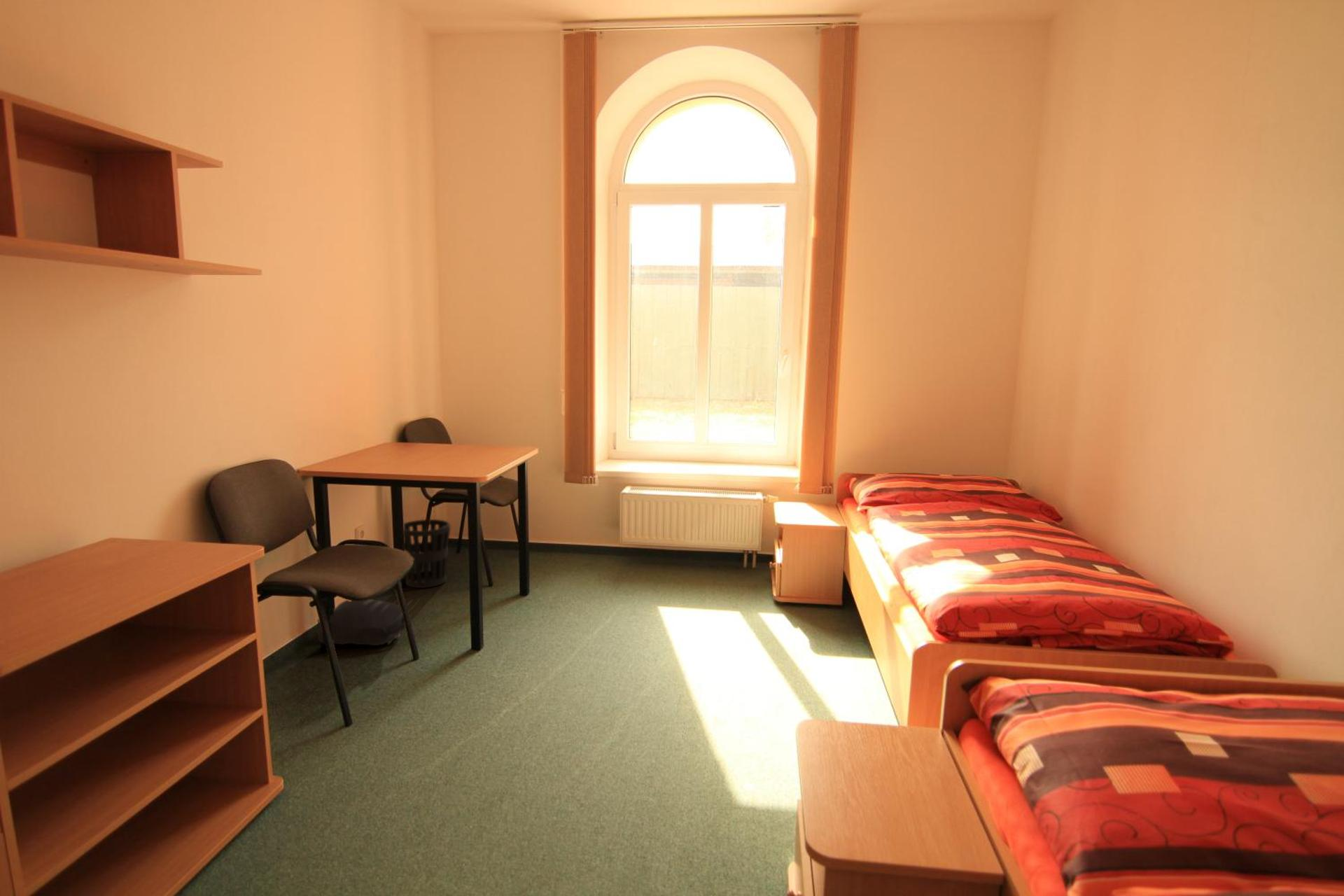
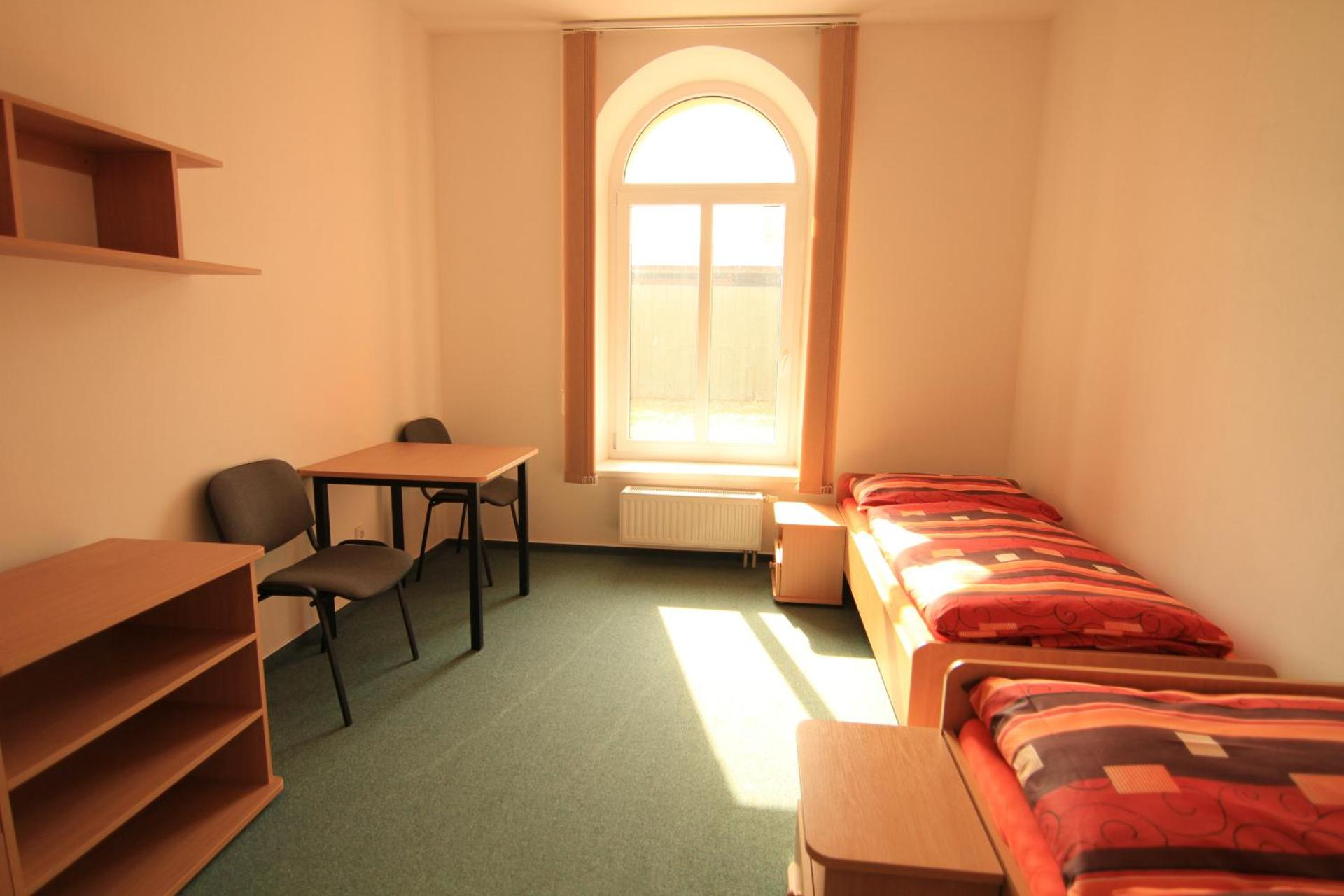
- wastebasket [402,519,451,589]
- backpack [317,598,407,646]
